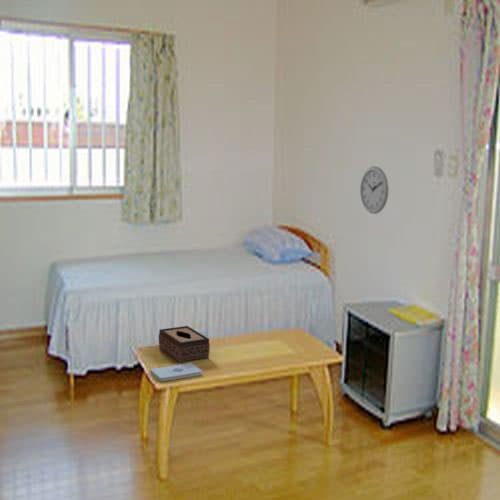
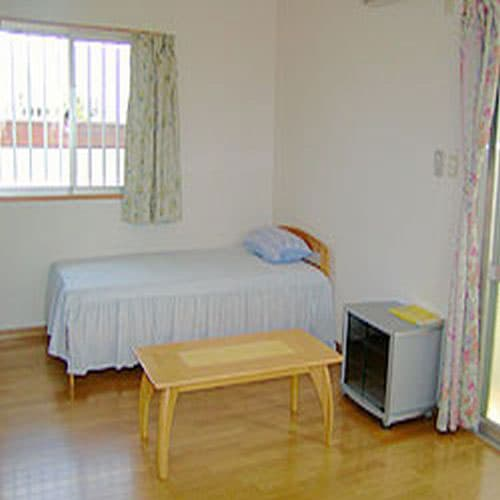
- wall clock [359,165,390,215]
- notepad [149,362,203,382]
- tissue box [158,325,211,364]
